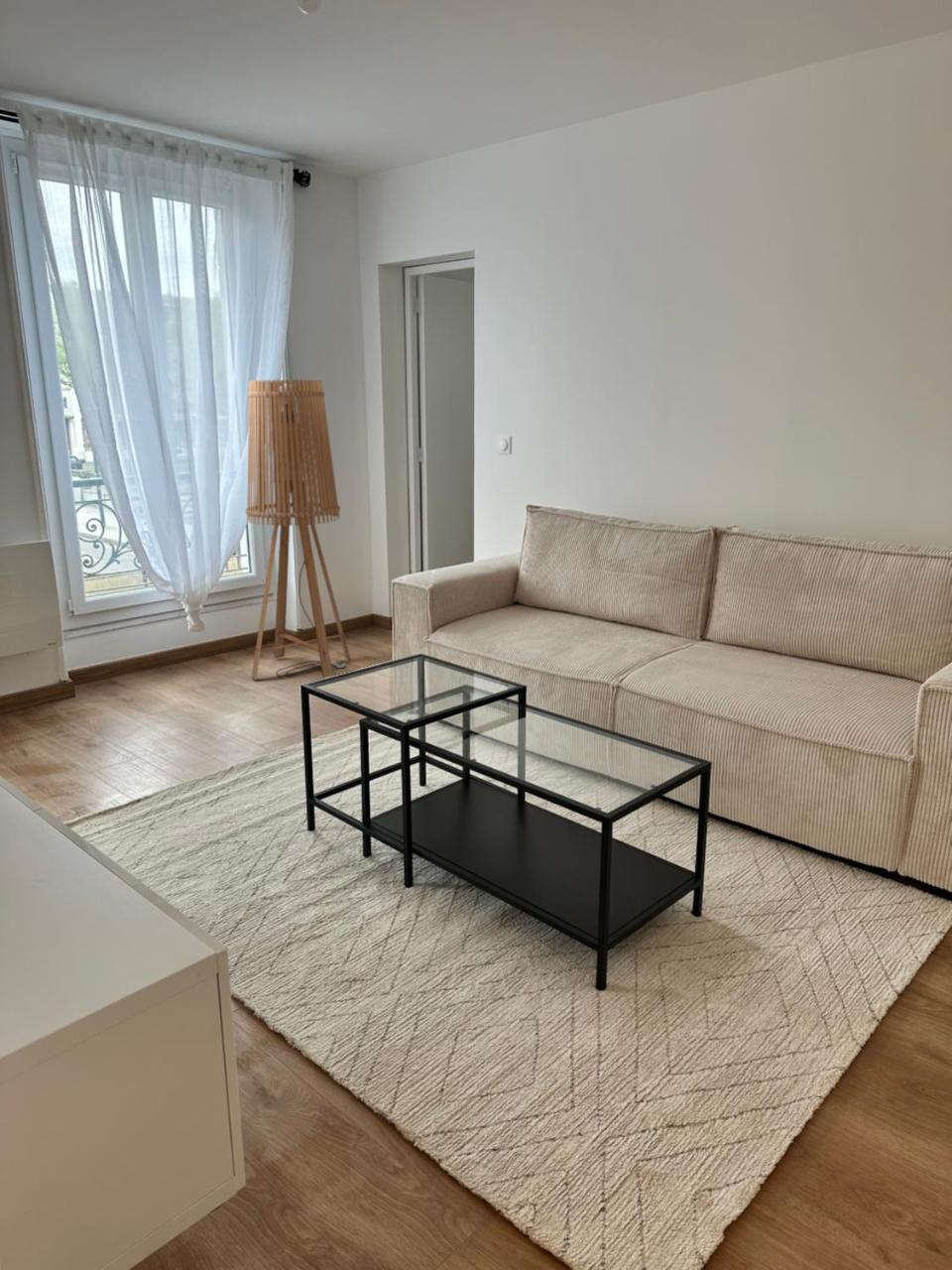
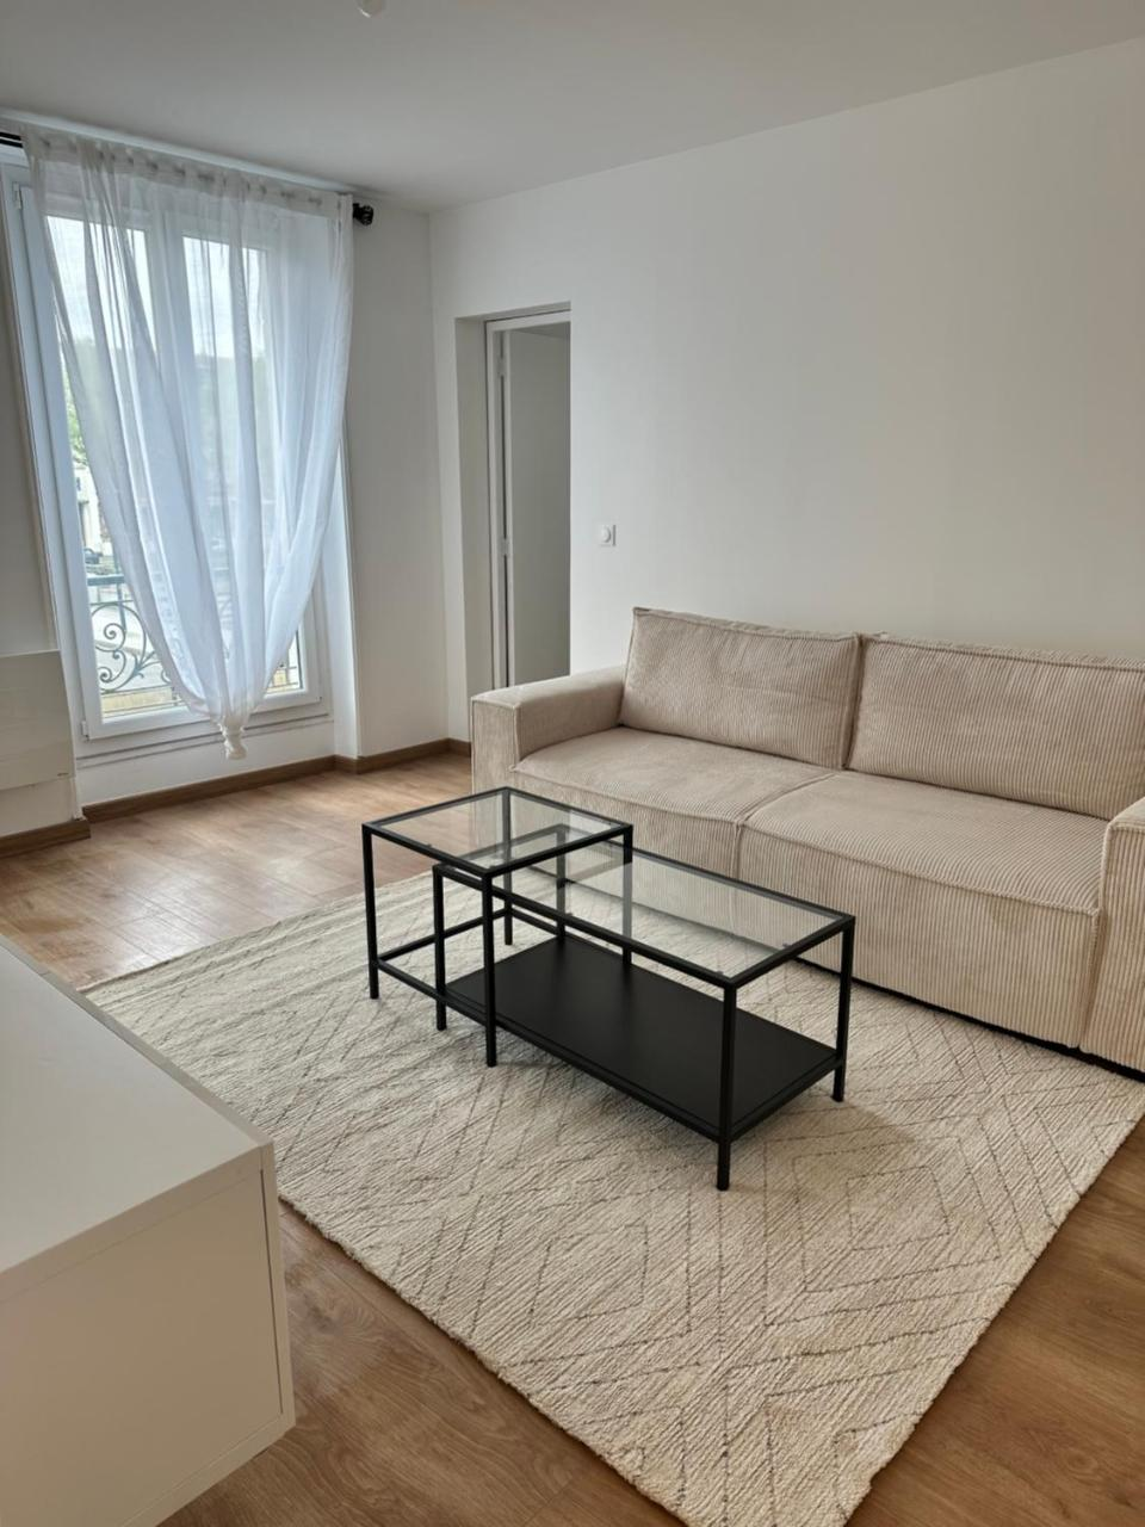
- floor lamp [244,379,352,682]
